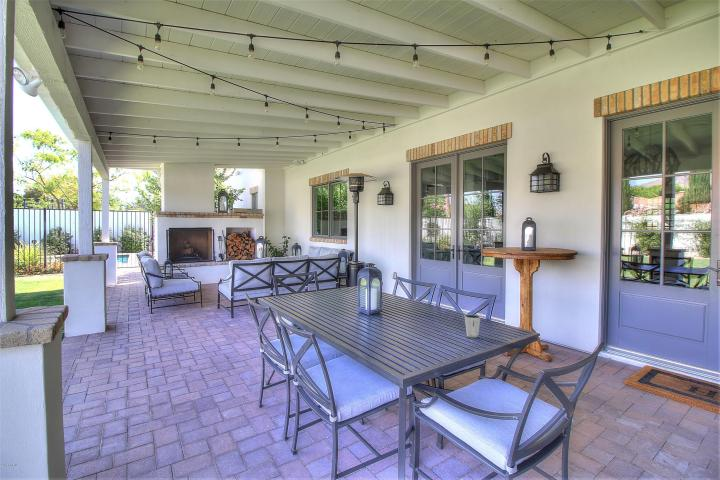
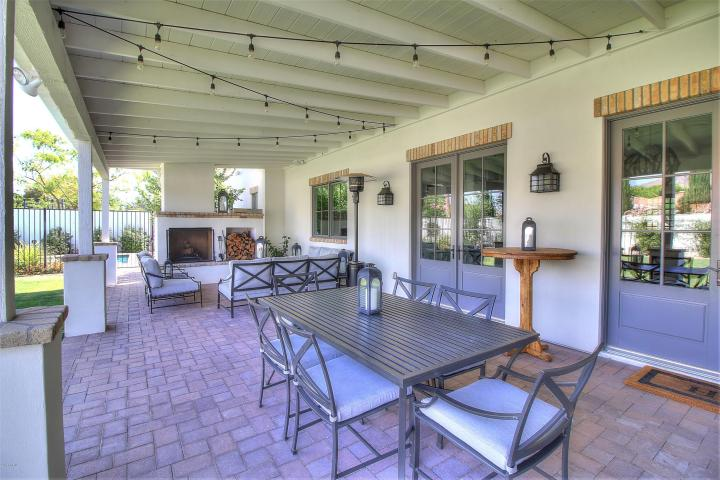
- dixie cup [463,313,482,338]
